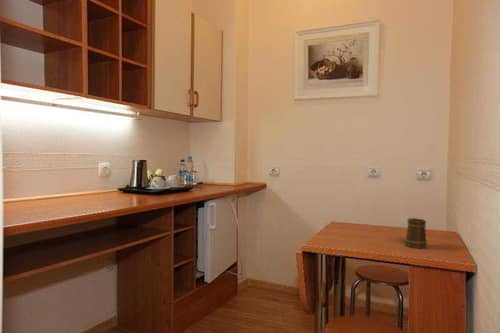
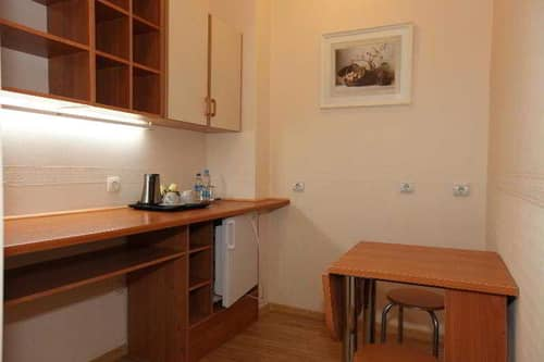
- mug [404,217,428,249]
